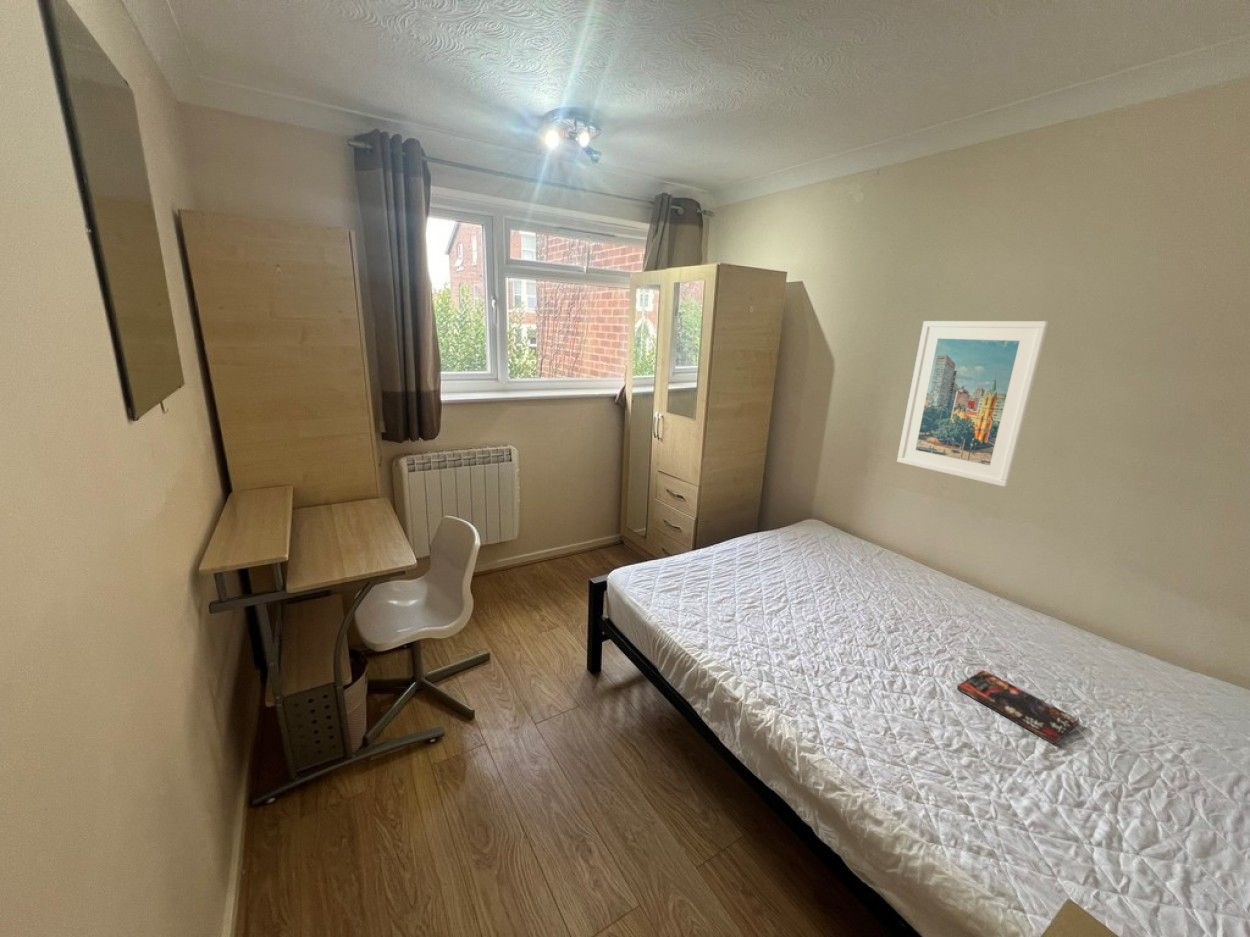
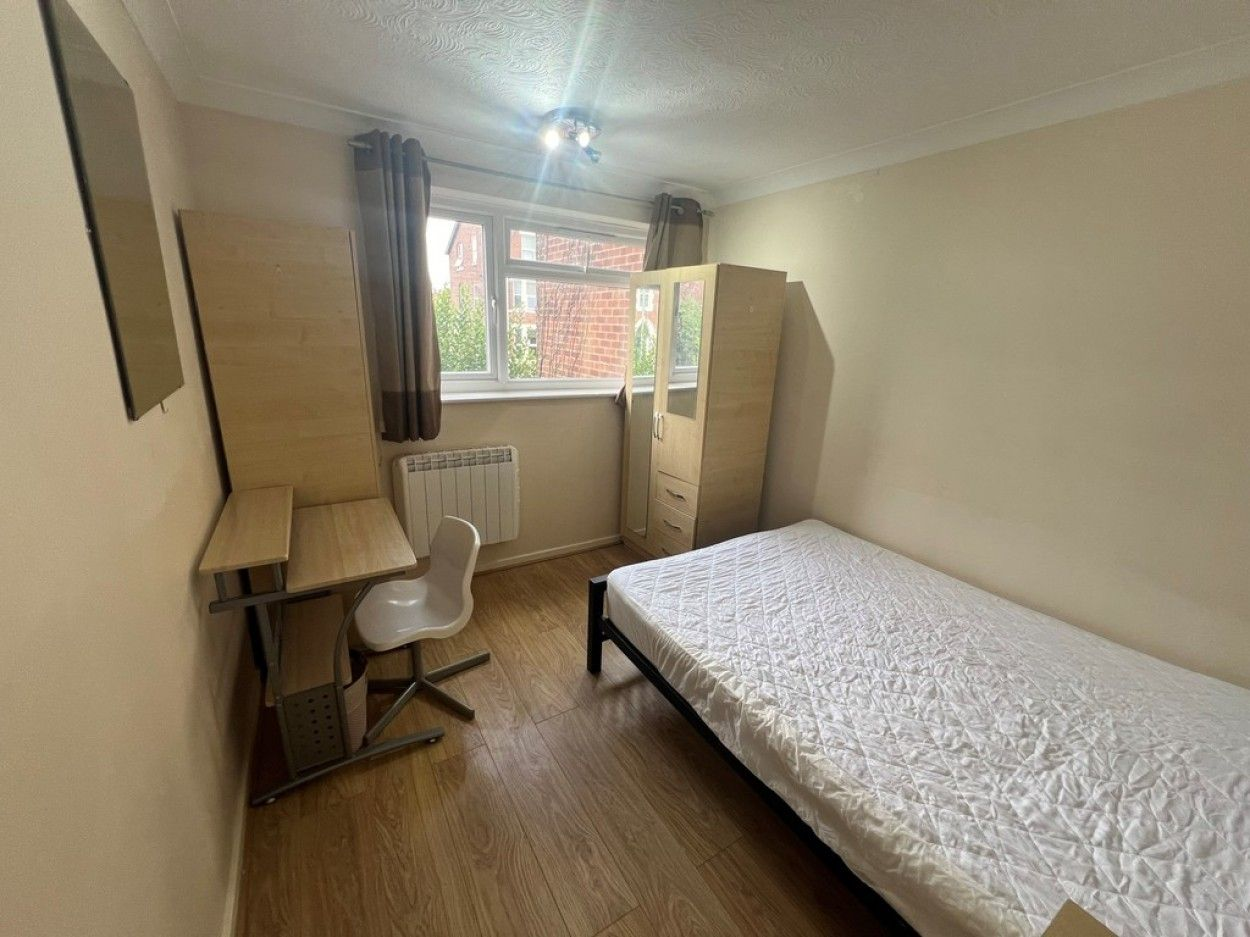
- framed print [896,320,1050,488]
- book [956,669,1080,746]
